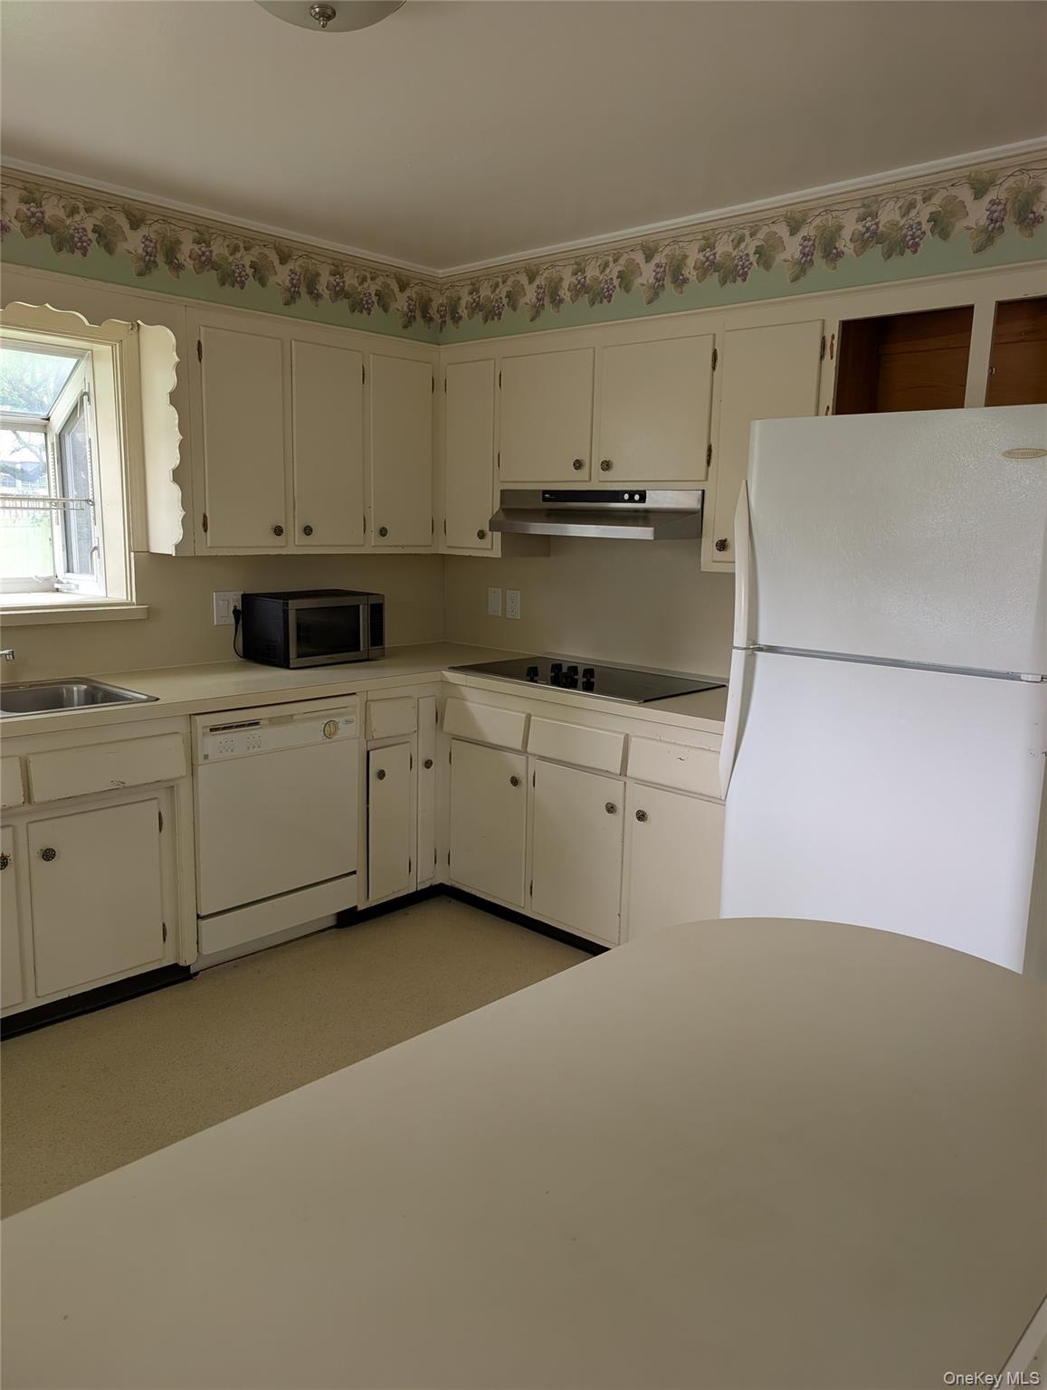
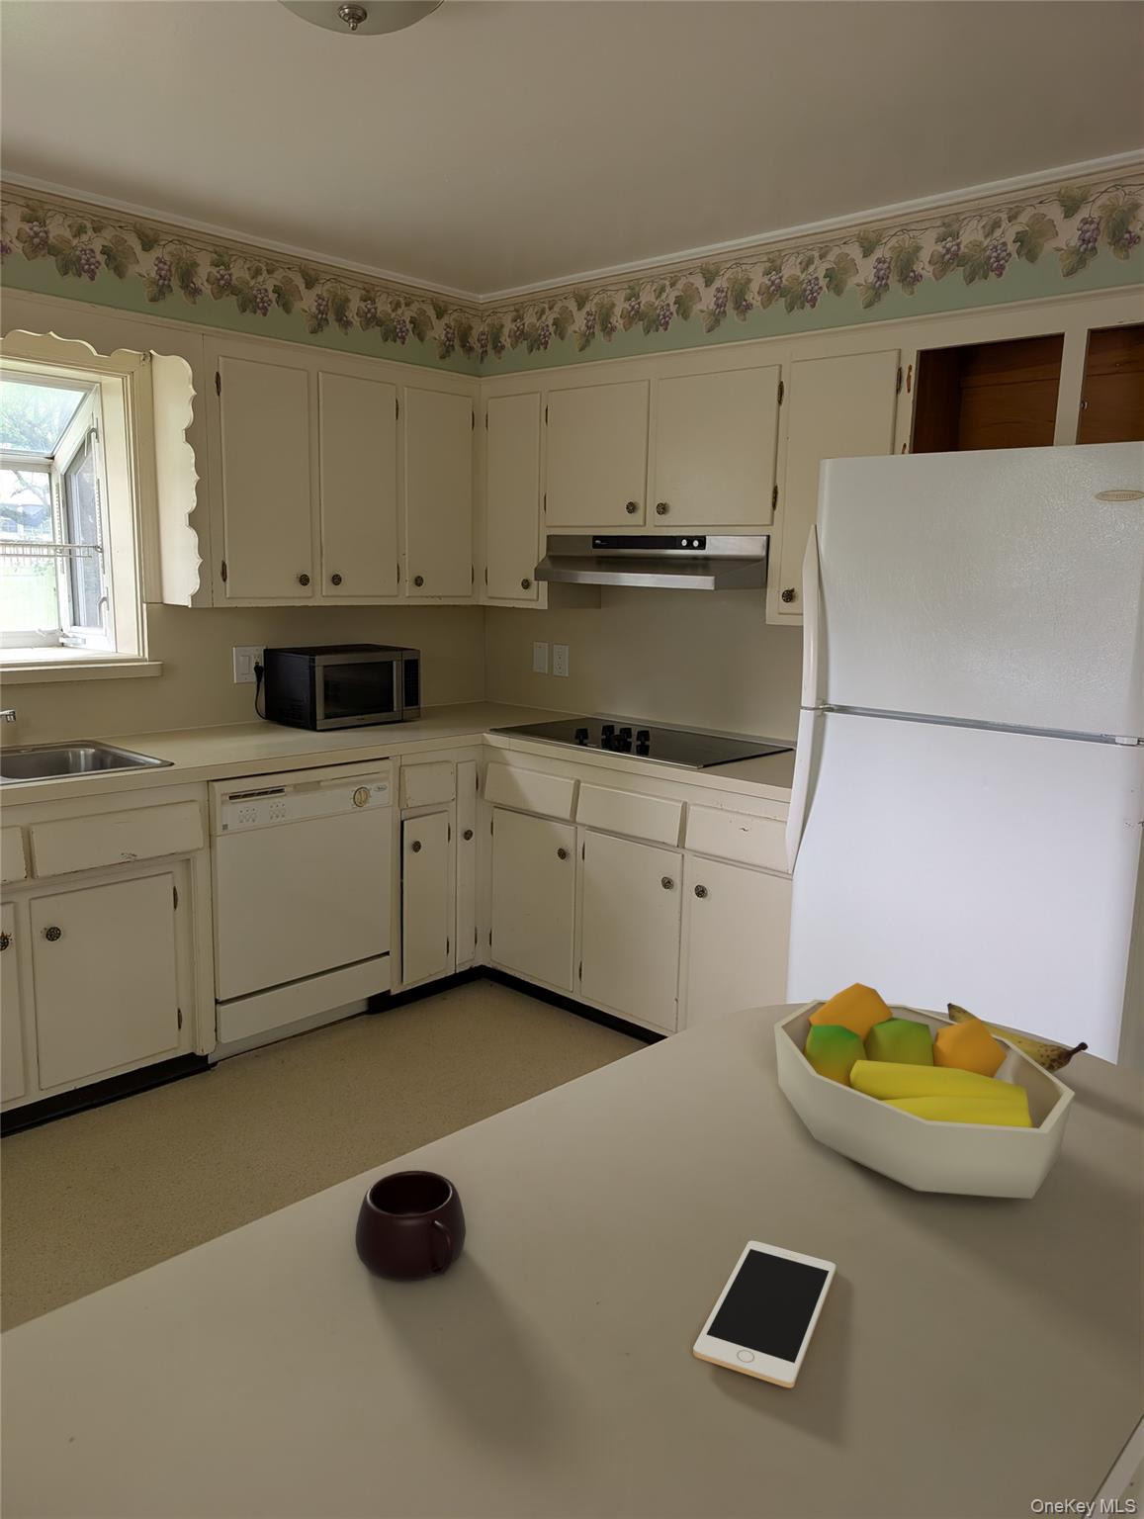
+ fruit bowl [773,982,1076,1199]
+ banana [946,1002,1089,1074]
+ cell phone [692,1240,836,1388]
+ mug [354,1170,466,1282]
